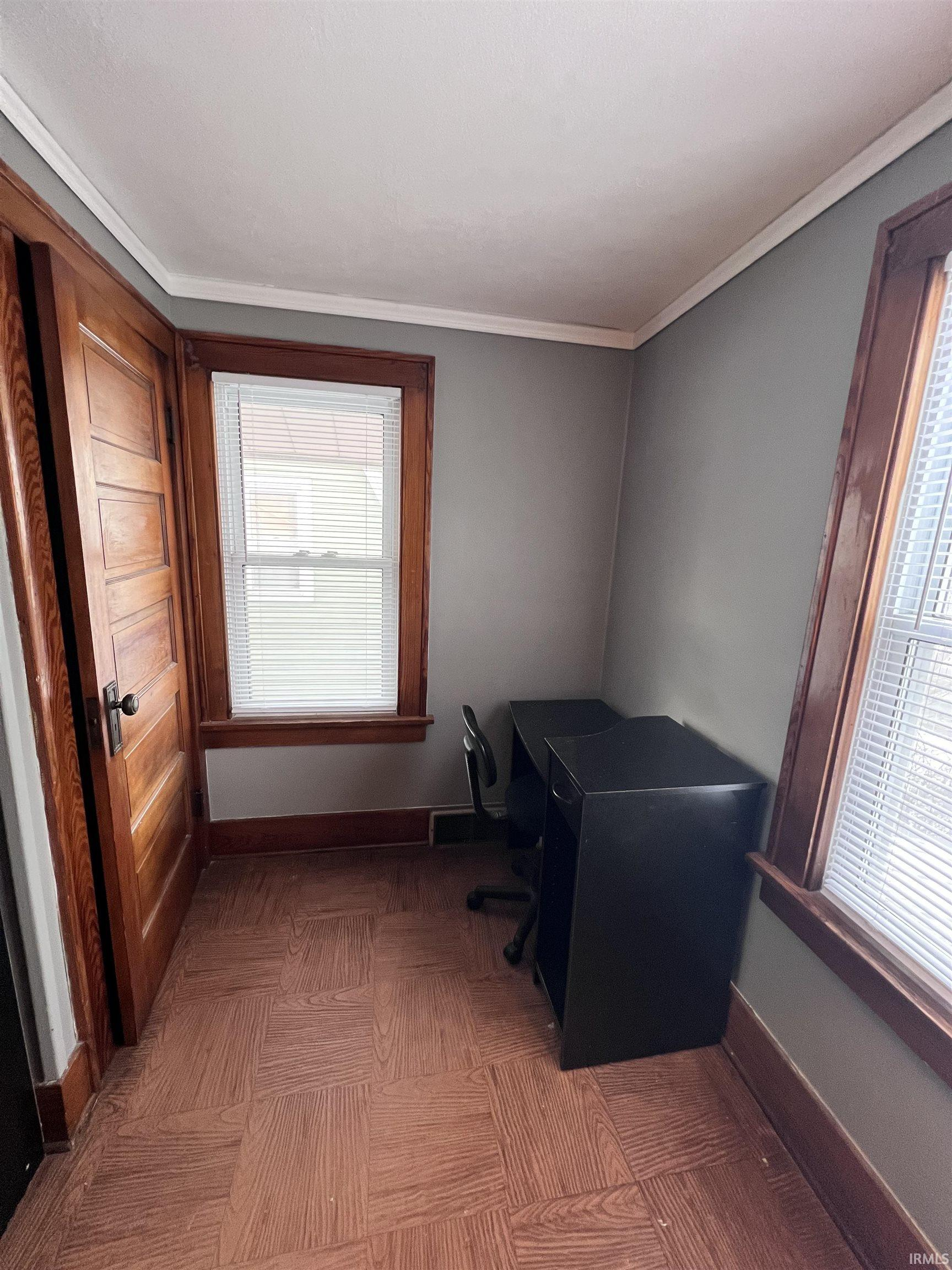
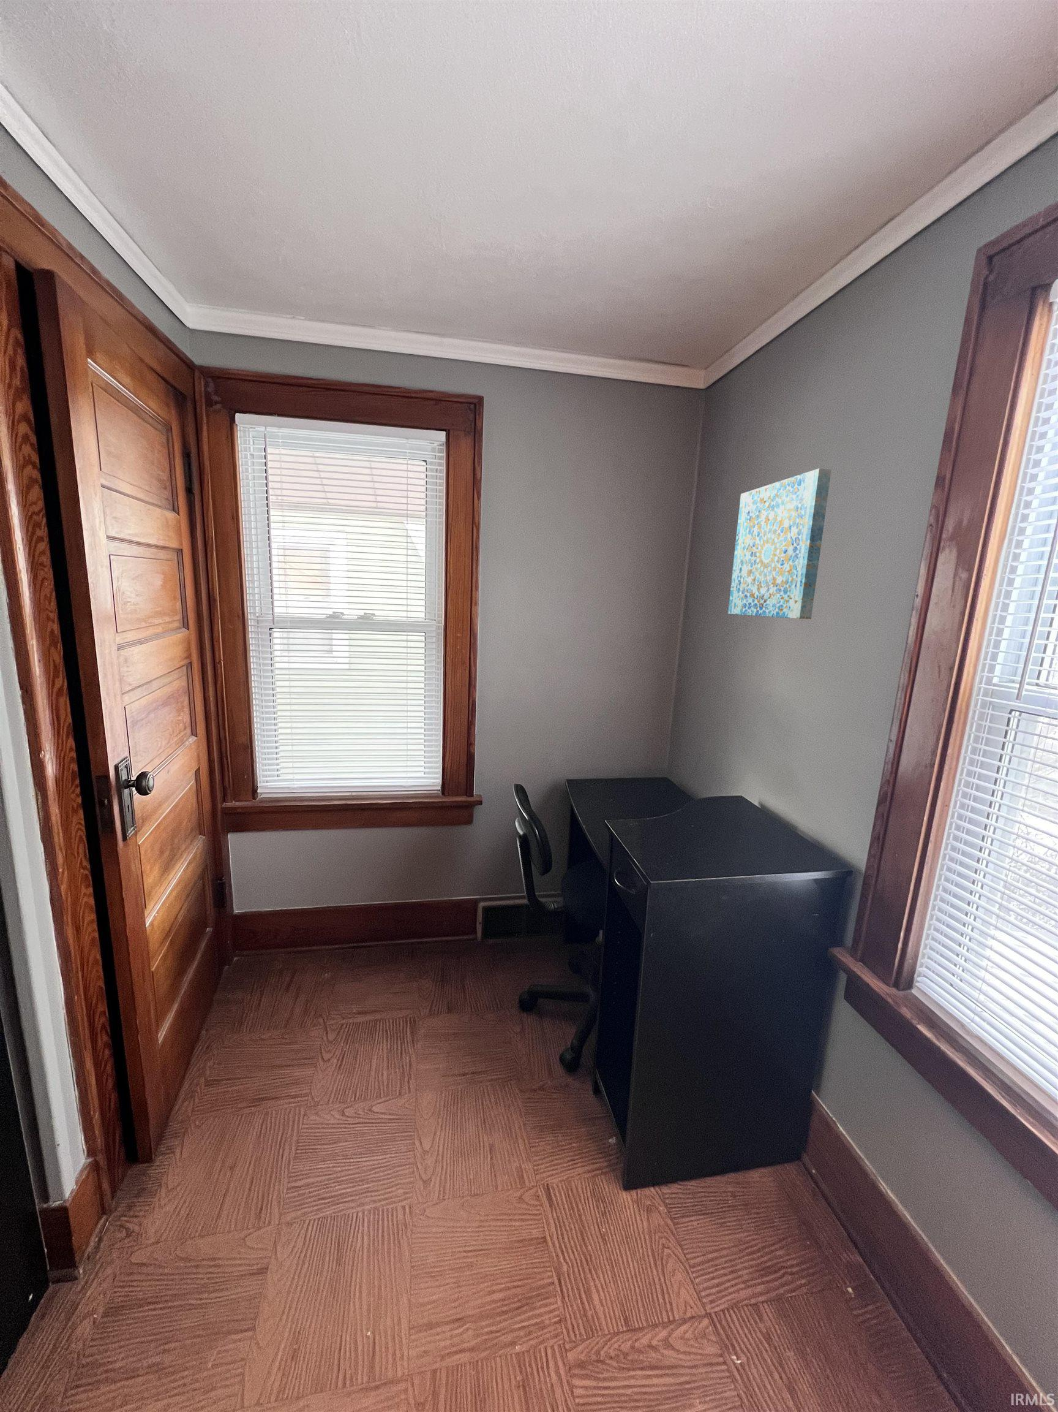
+ wall art [727,468,832,619]
